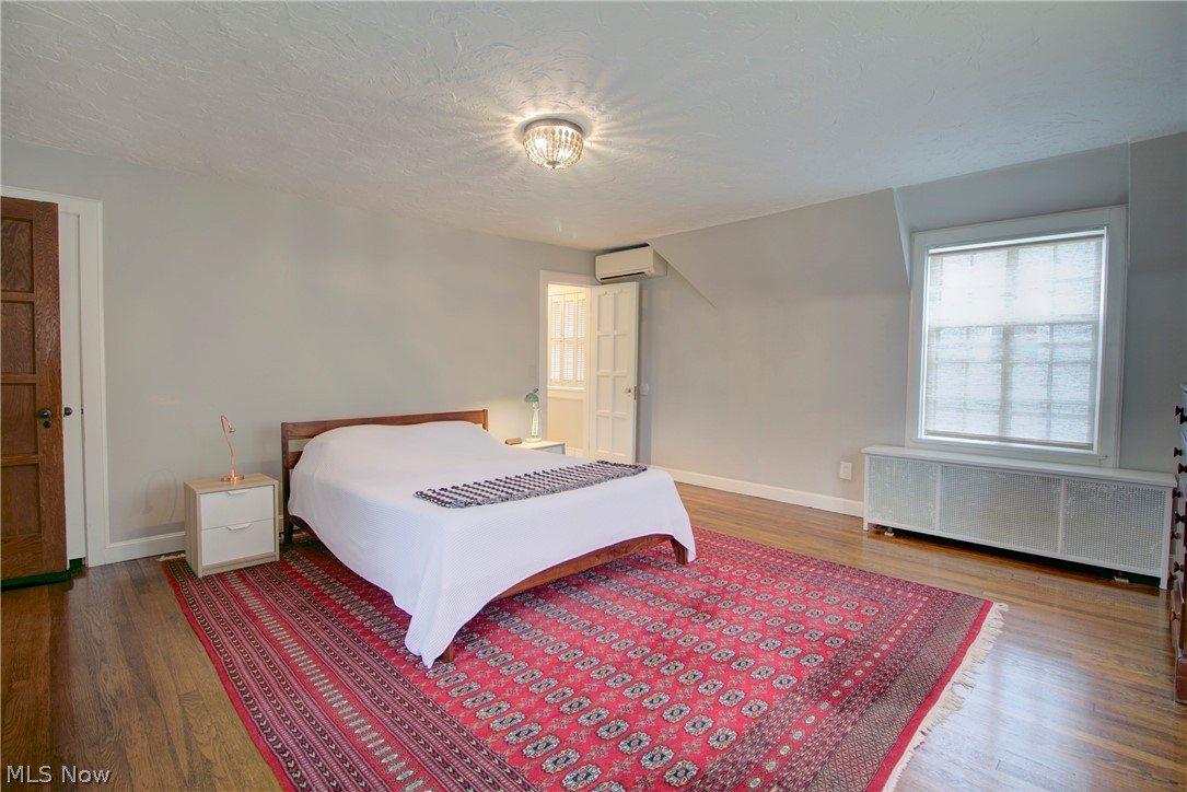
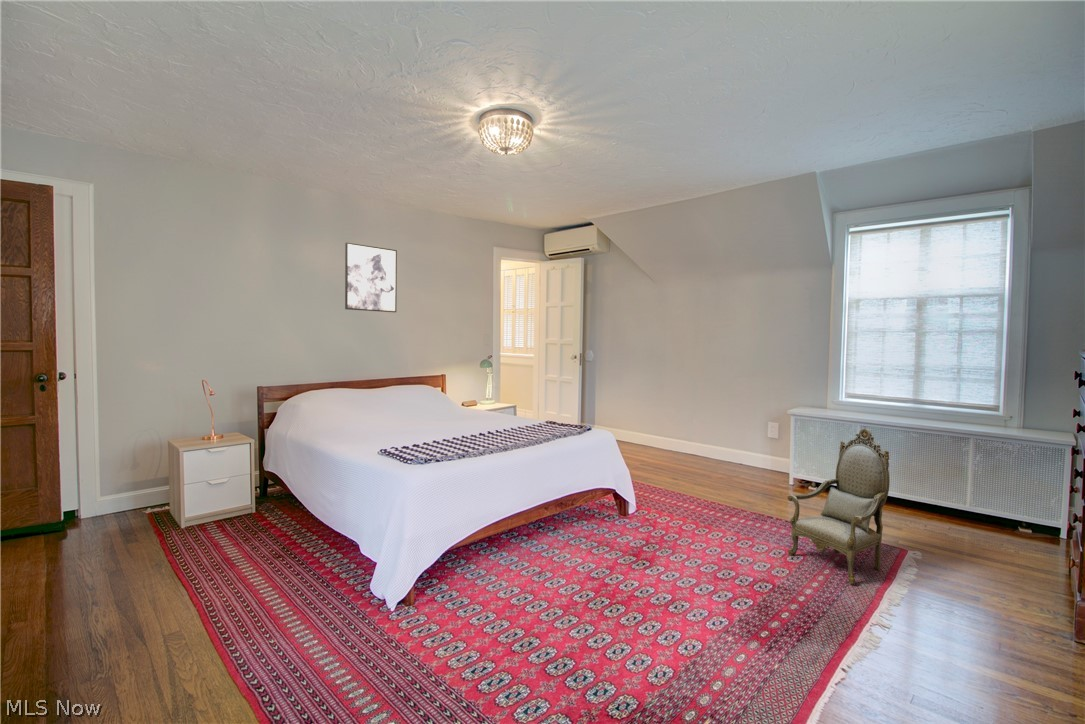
+ armchair [787,427,891,585]
+ wall art [344,242,398,313]
